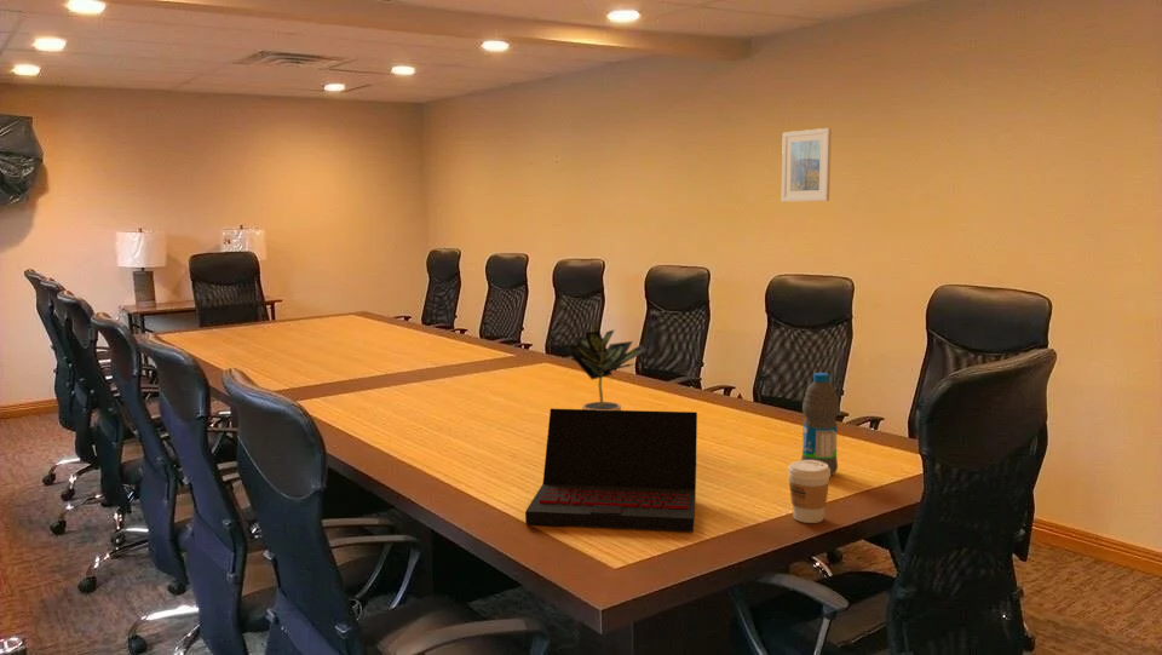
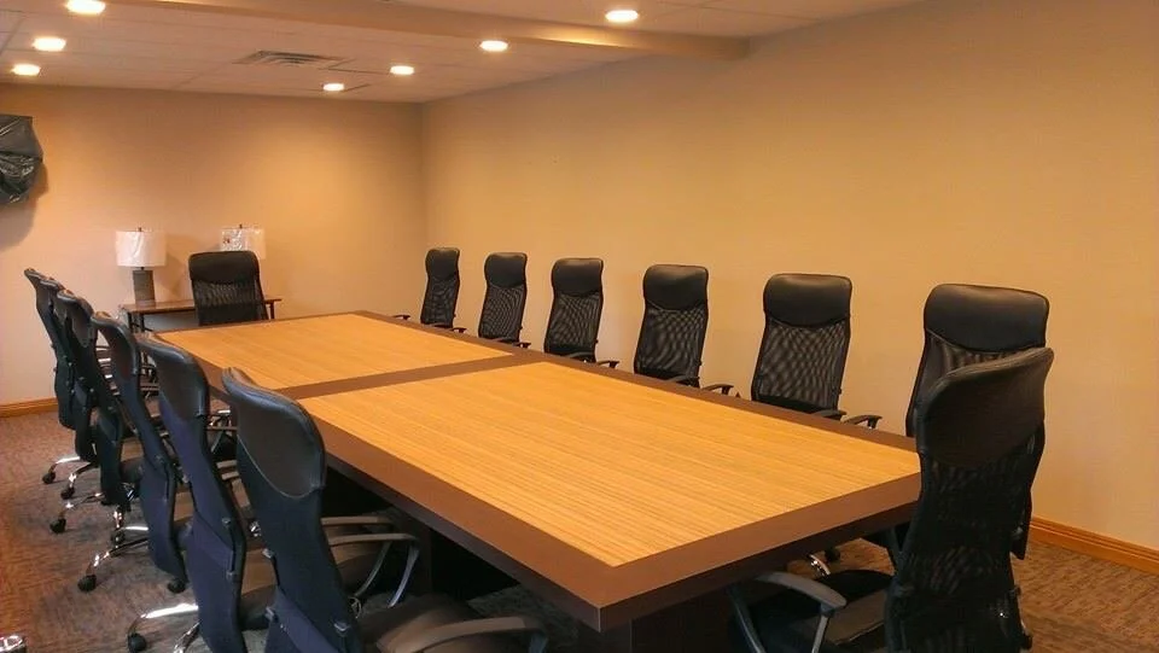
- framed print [781,127,833,203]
- coffee cup [787,460,832,524]
- laptop [524,408,698,533]
- potted plant [563,328,648,410]
- water bottle [800,372,840,477]
